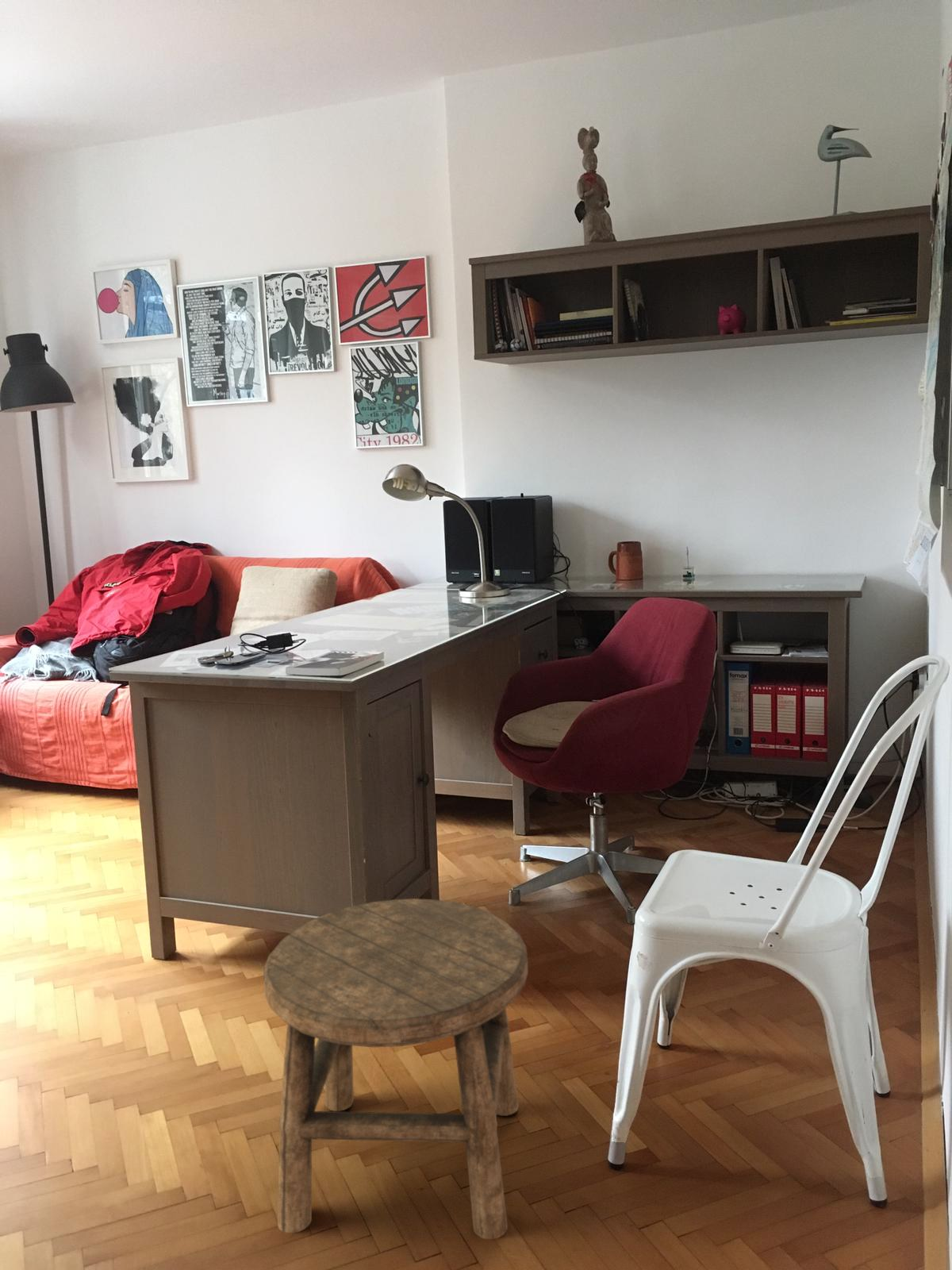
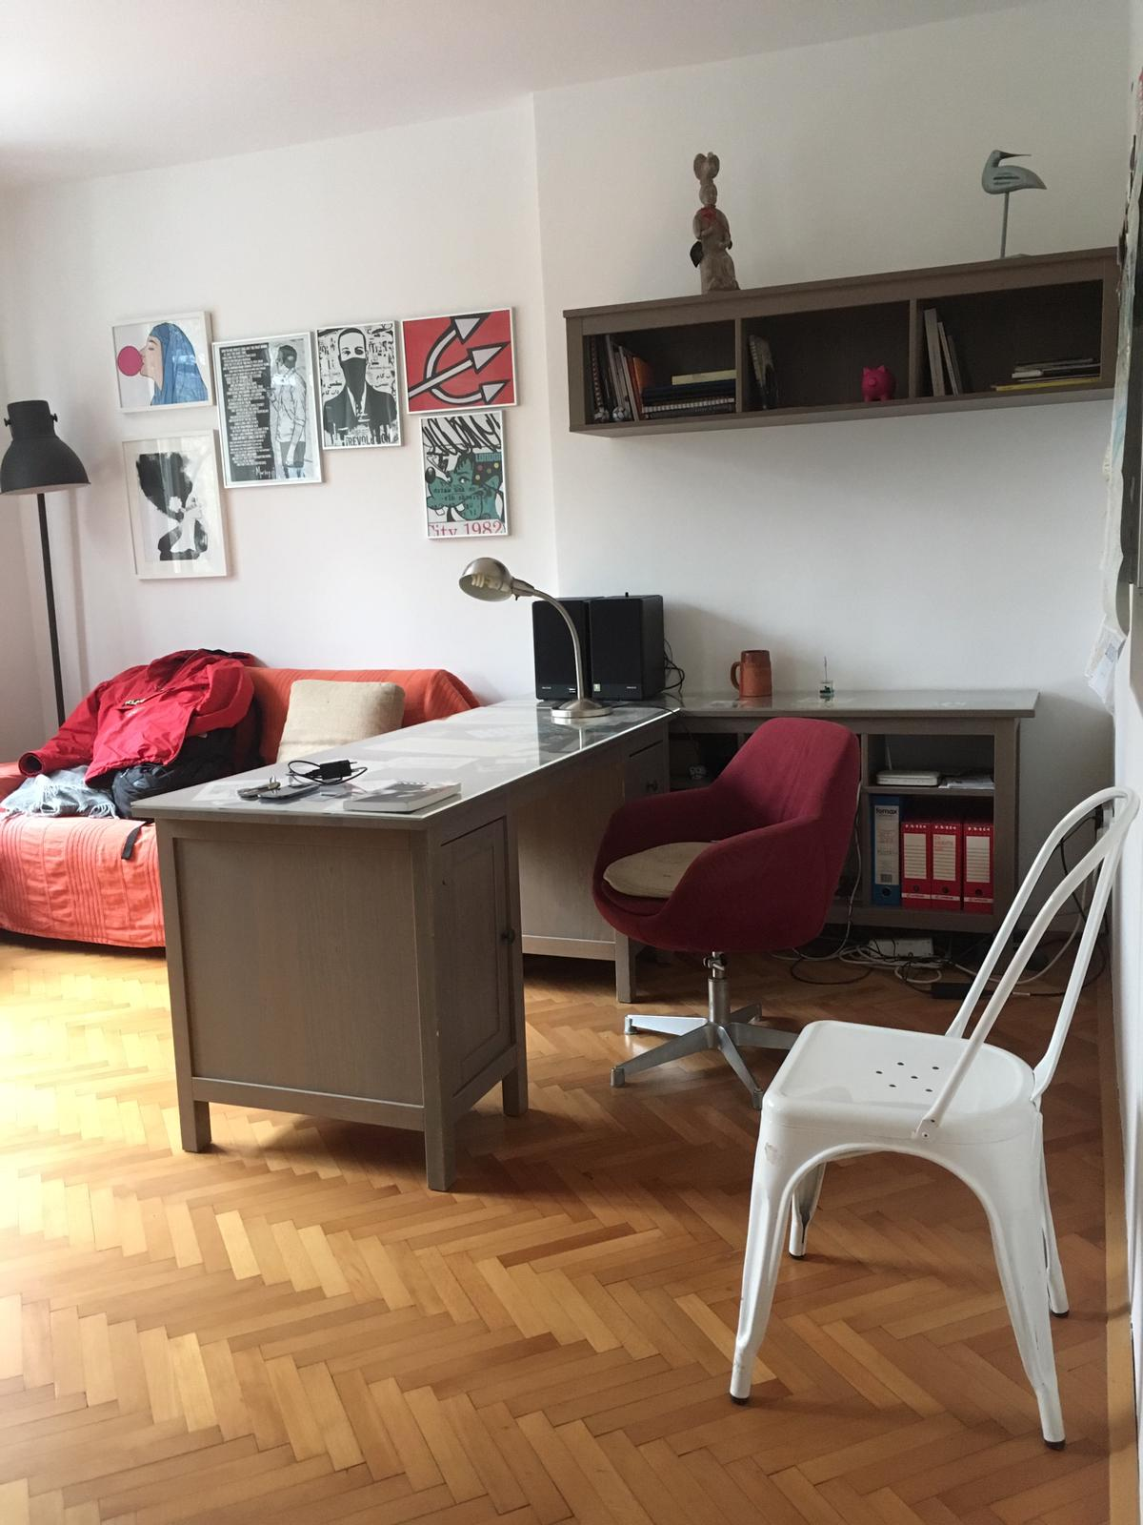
- stool [263,898,529,1240]
